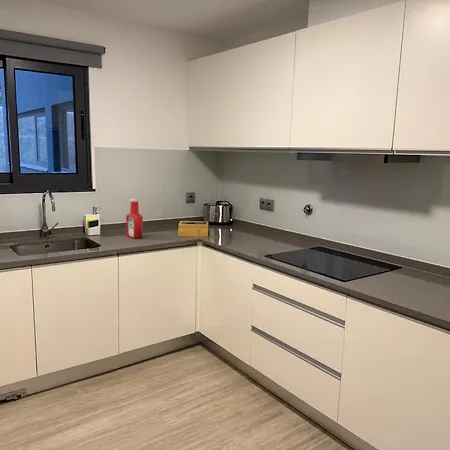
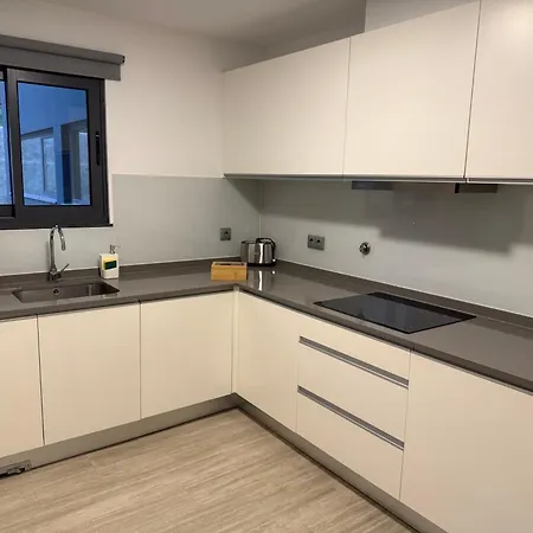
- soap bottle [125,198,144,239]
